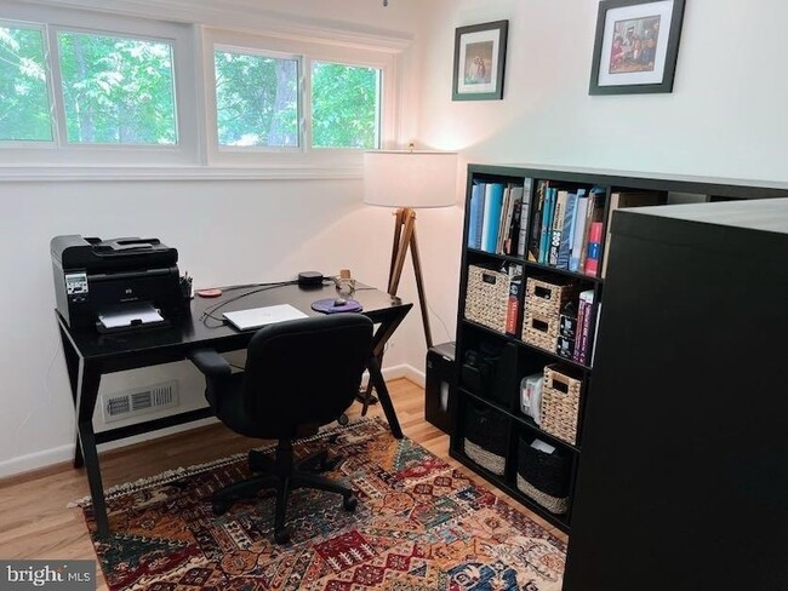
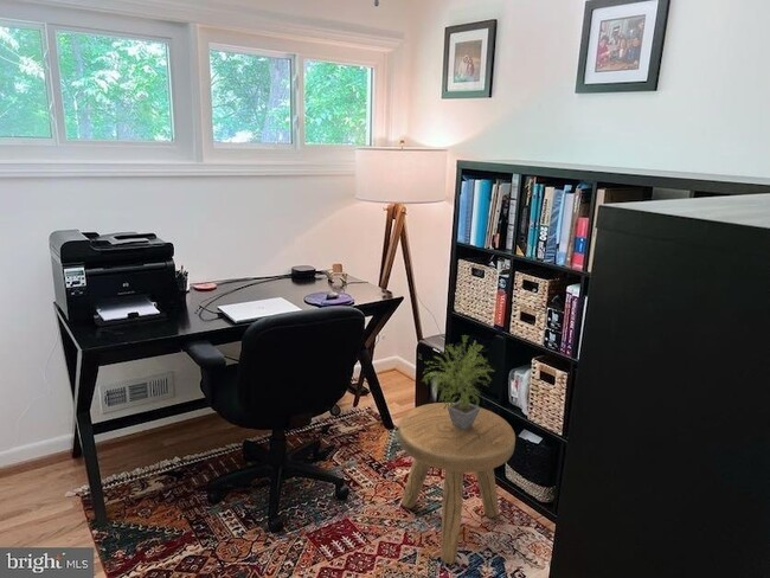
+ stool [397,402,516,565]
+ potted plant [421,335,495,430]
